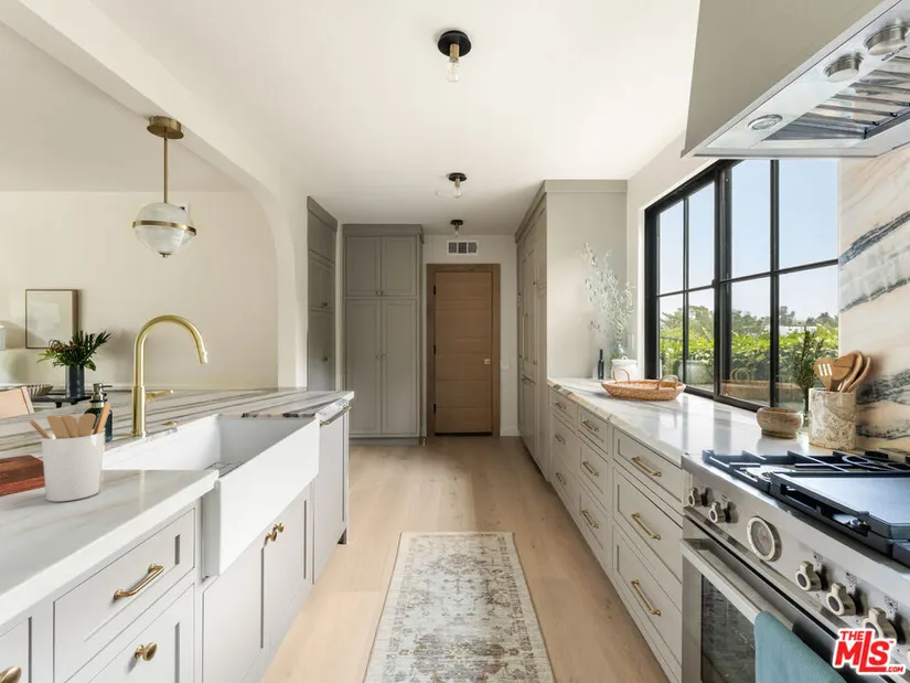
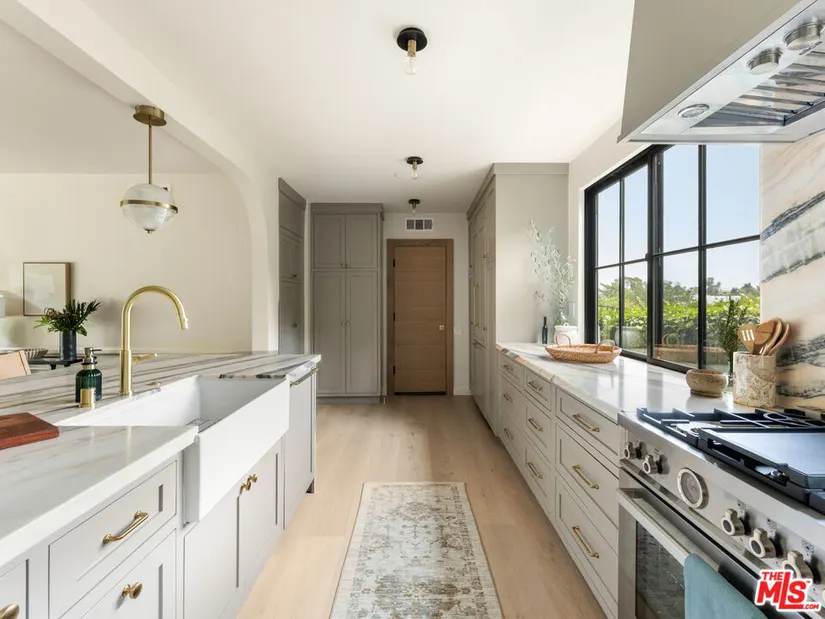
- utensil holder [26,402,111,503]
